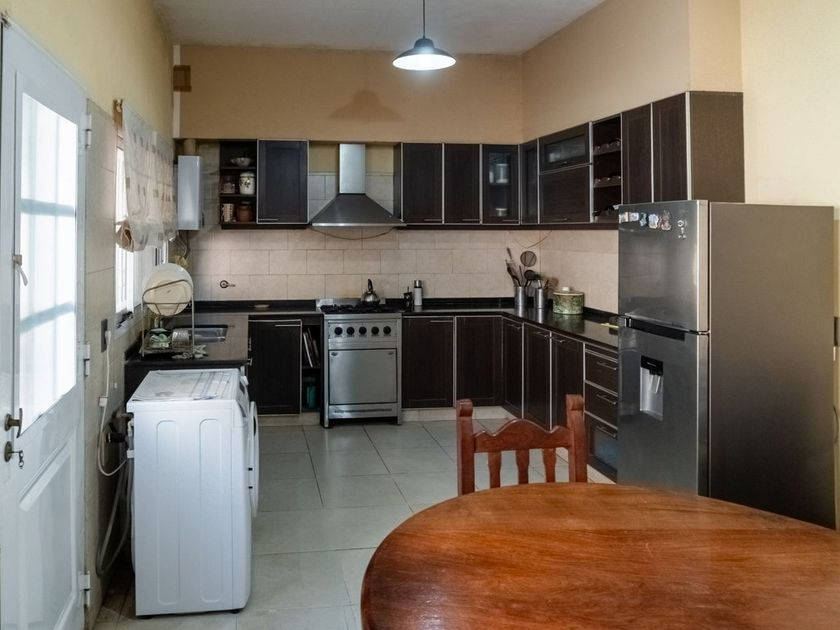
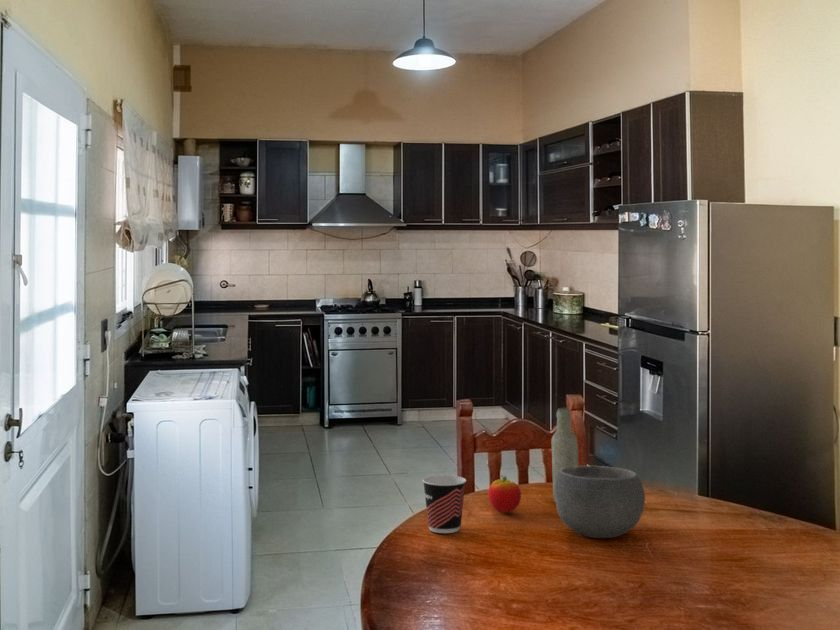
+ cup [421,474,467,534]
+ bottle [551,407,579,503]
+ bowl [554,465,646,539]
+ apple [487,474,522,514]
